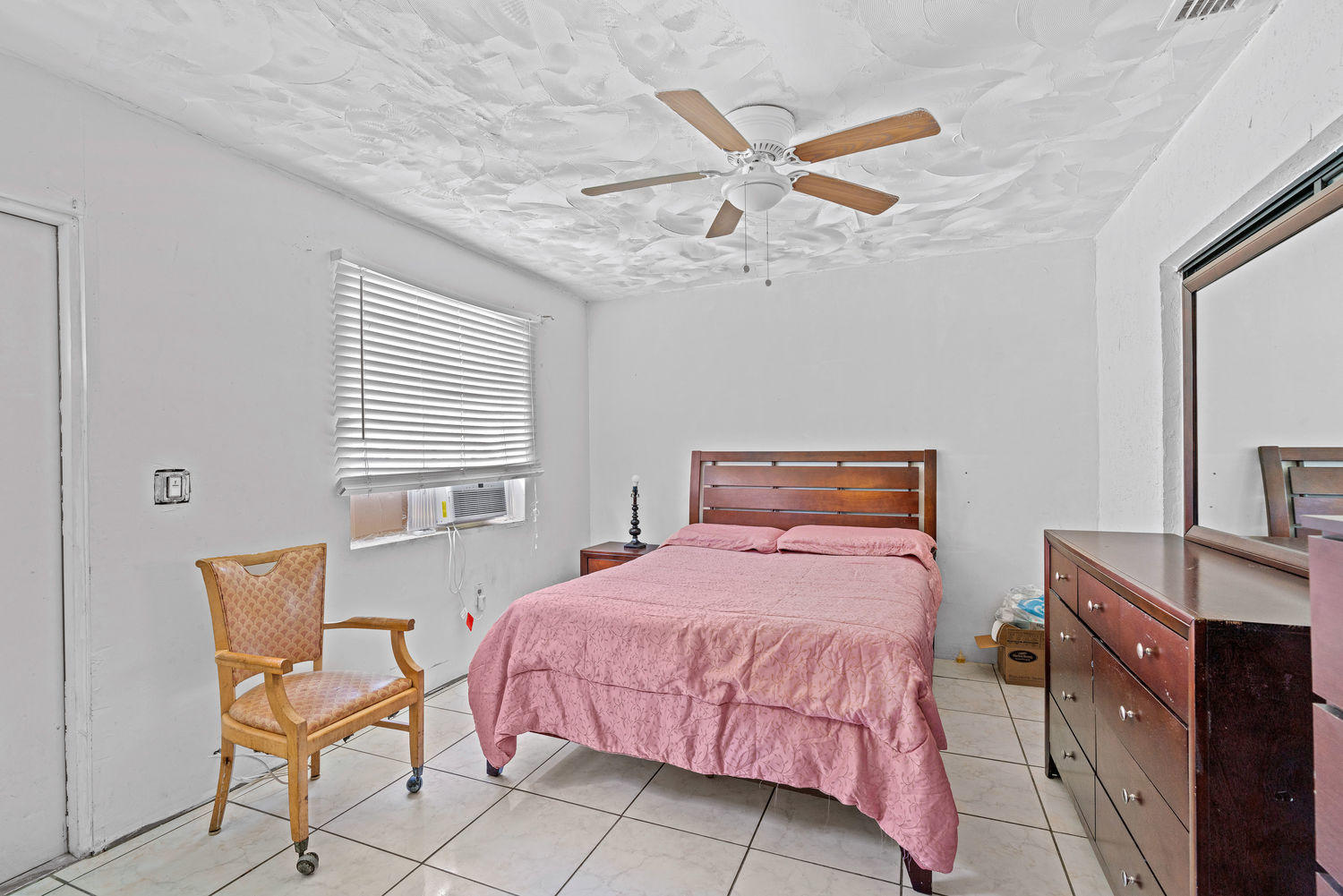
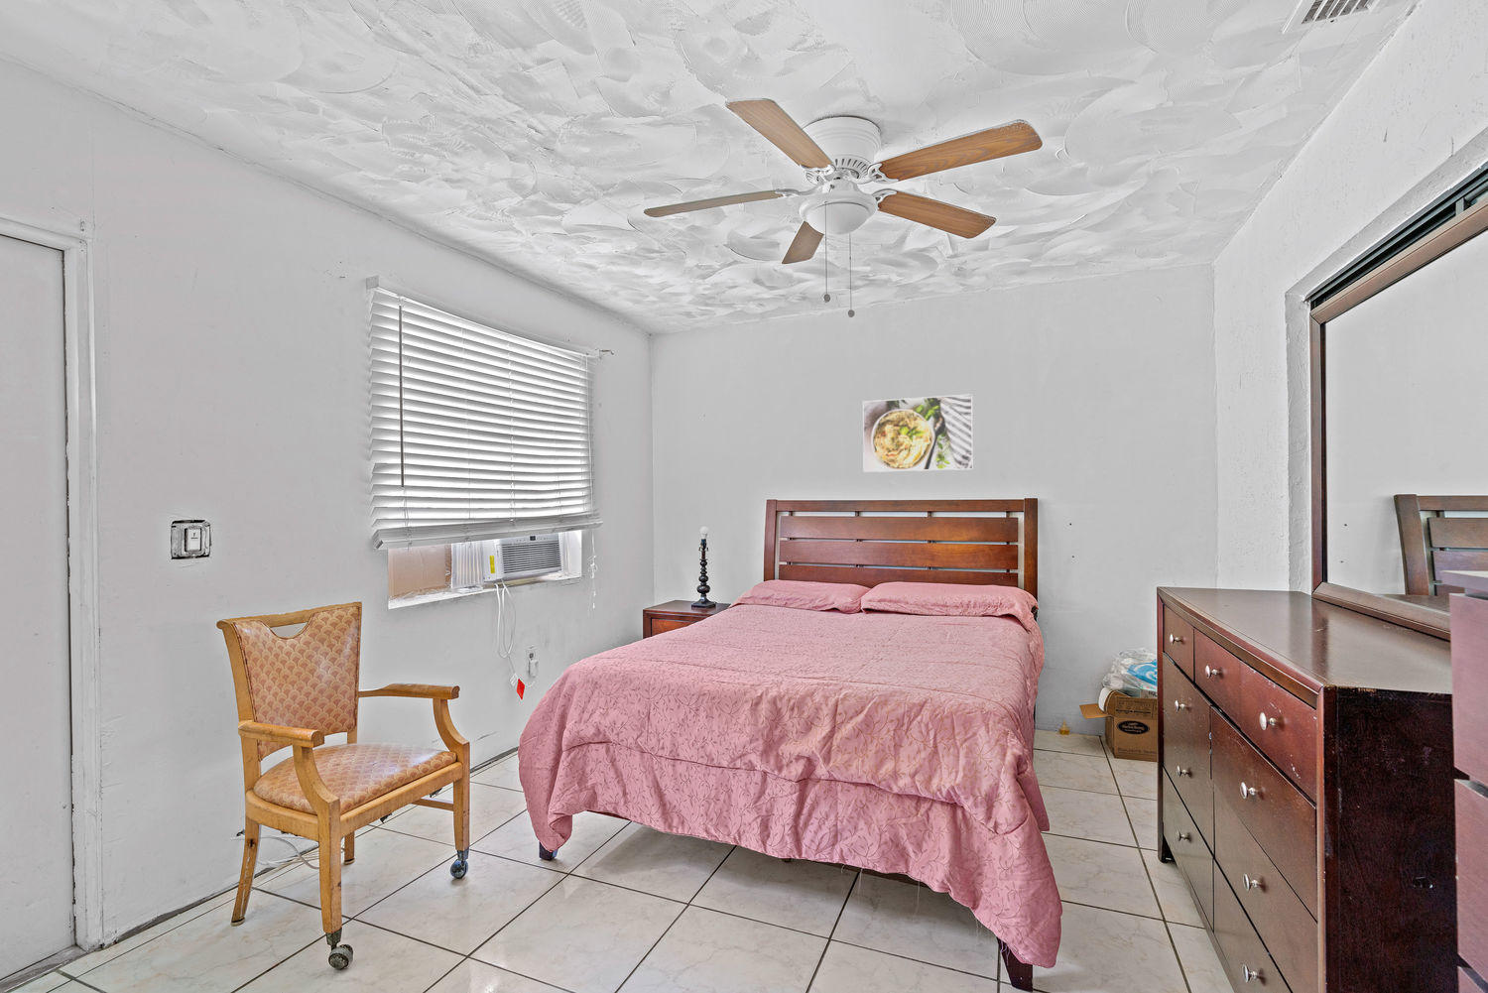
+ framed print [862,392,974,473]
